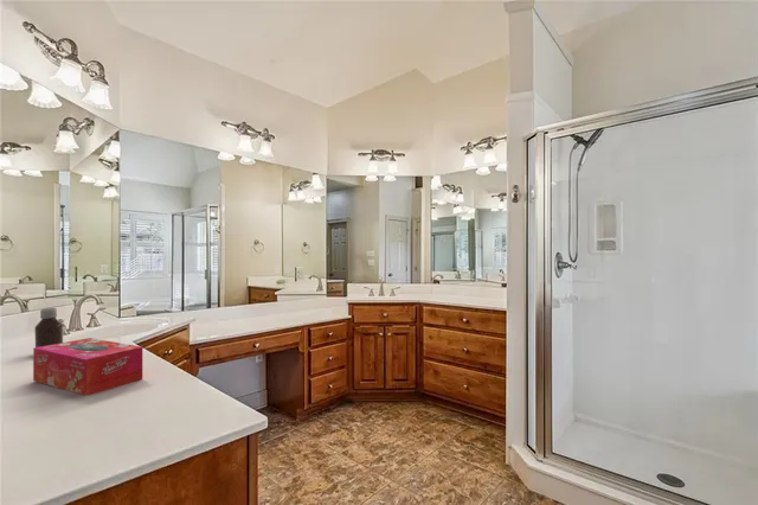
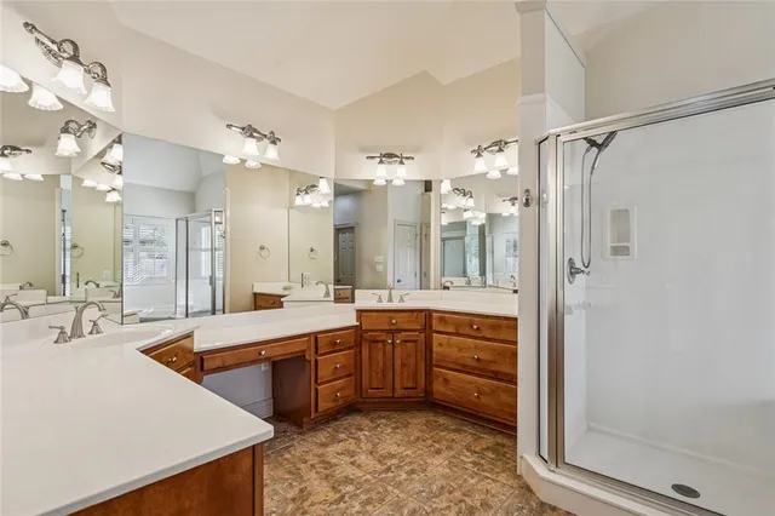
- tissue box [32,337,143,397]
- bottle [33,307,64,347]
